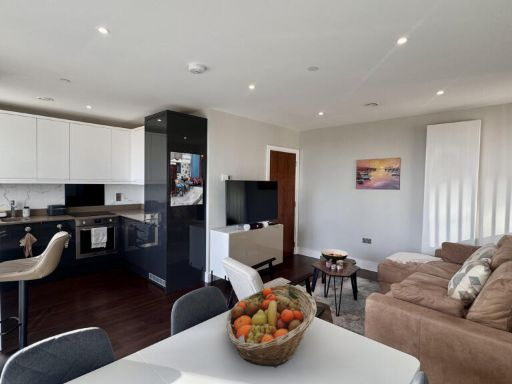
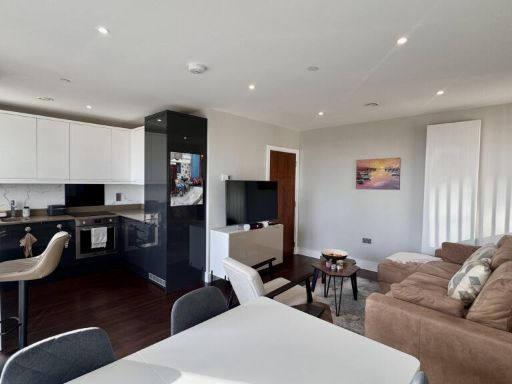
- fruit basket [225,283,318,368]
